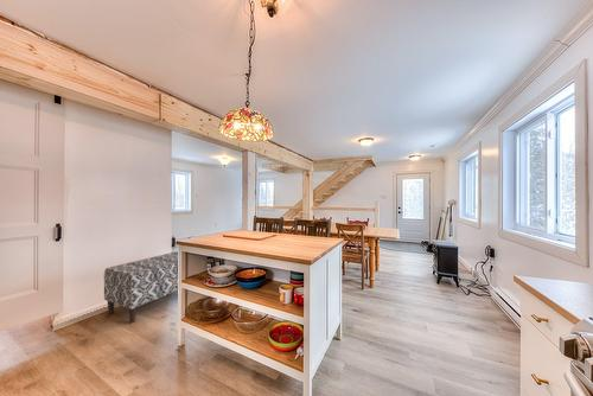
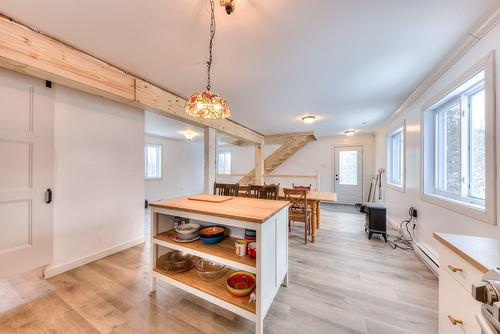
- bench [103,250,179,325]
